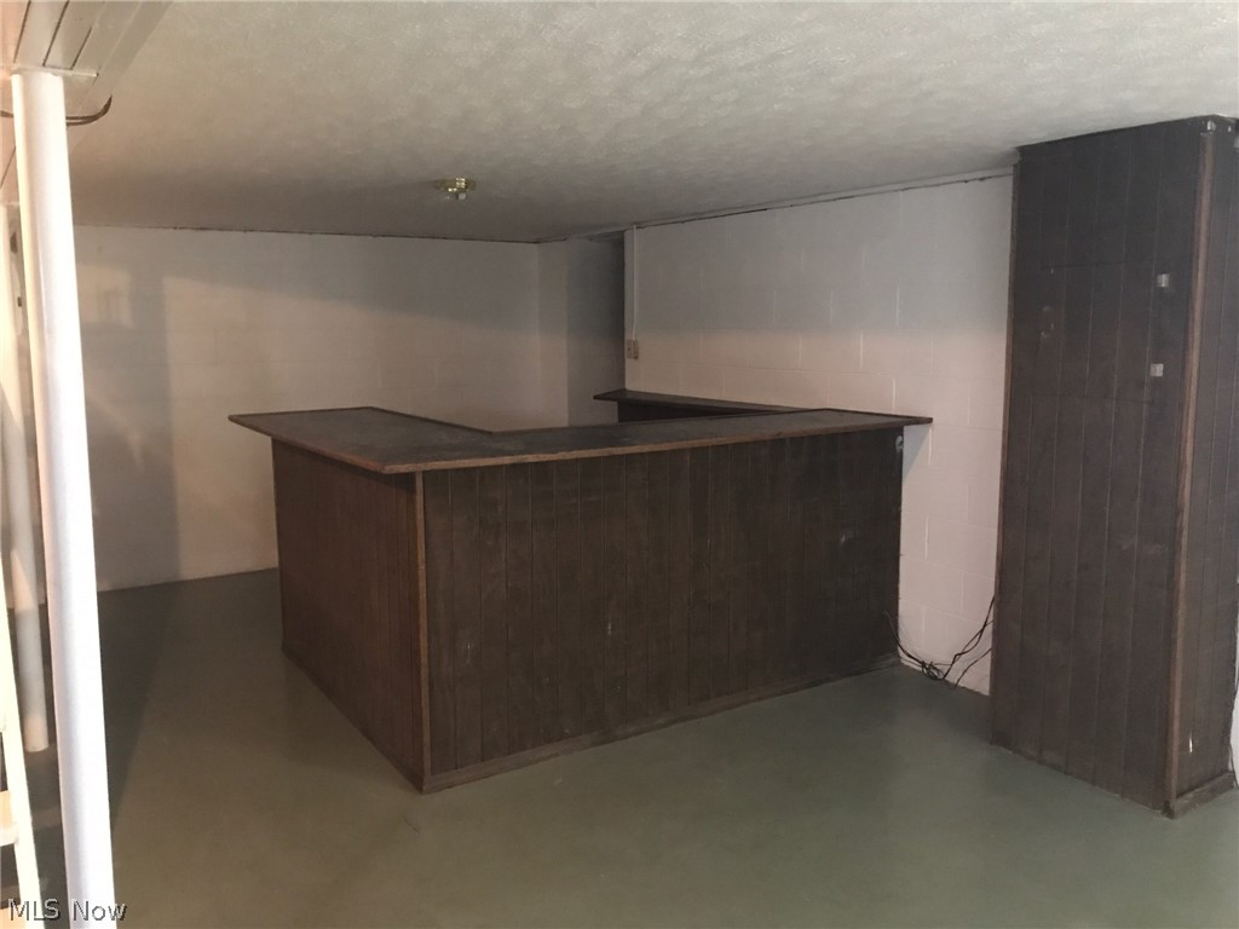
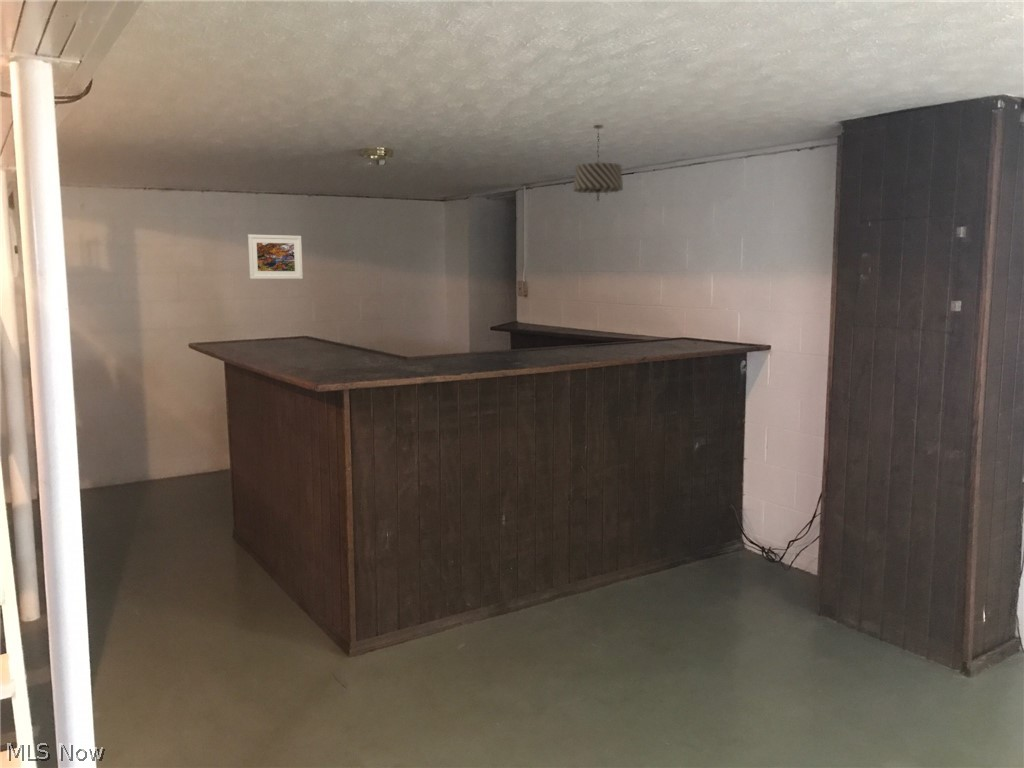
+ pendant light [572,124,624,202]
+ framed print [247,233,304,280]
